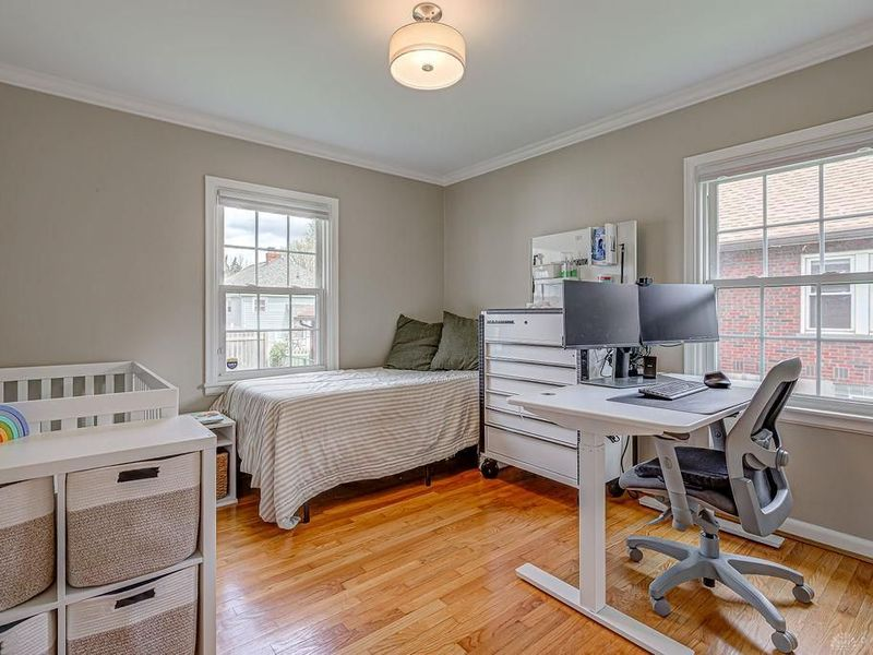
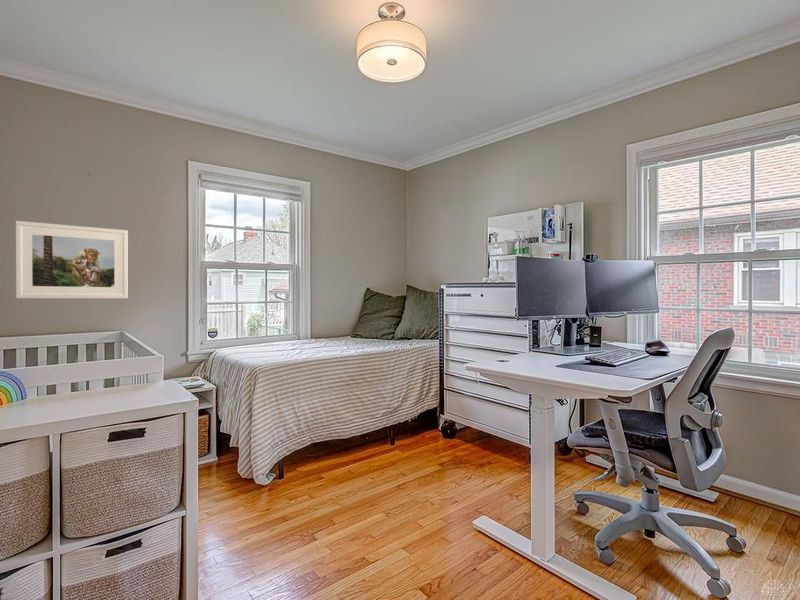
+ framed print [15,220,129,299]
